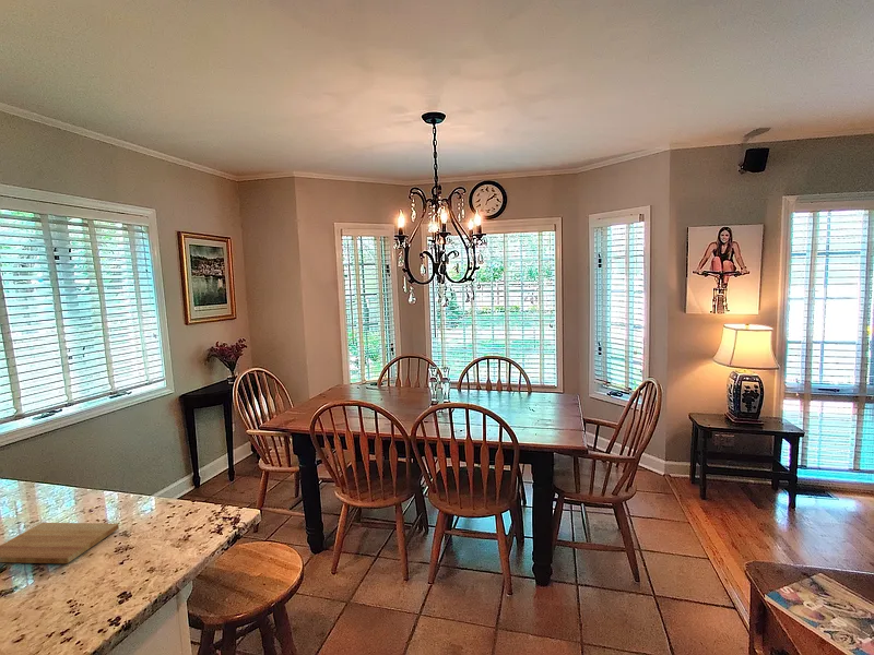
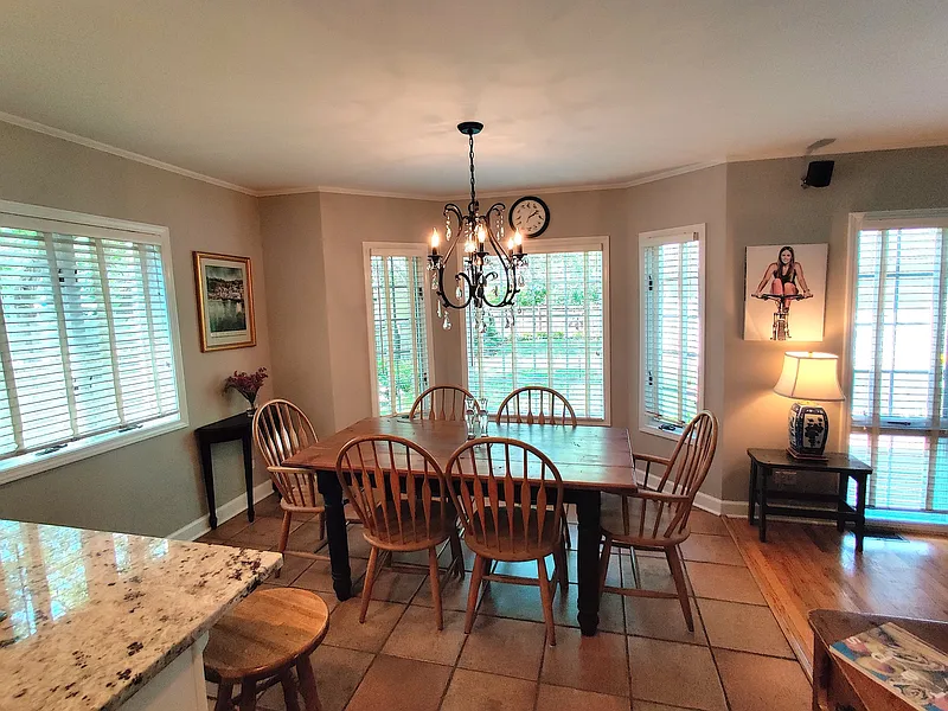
- cutting board [0,522,120,564]
